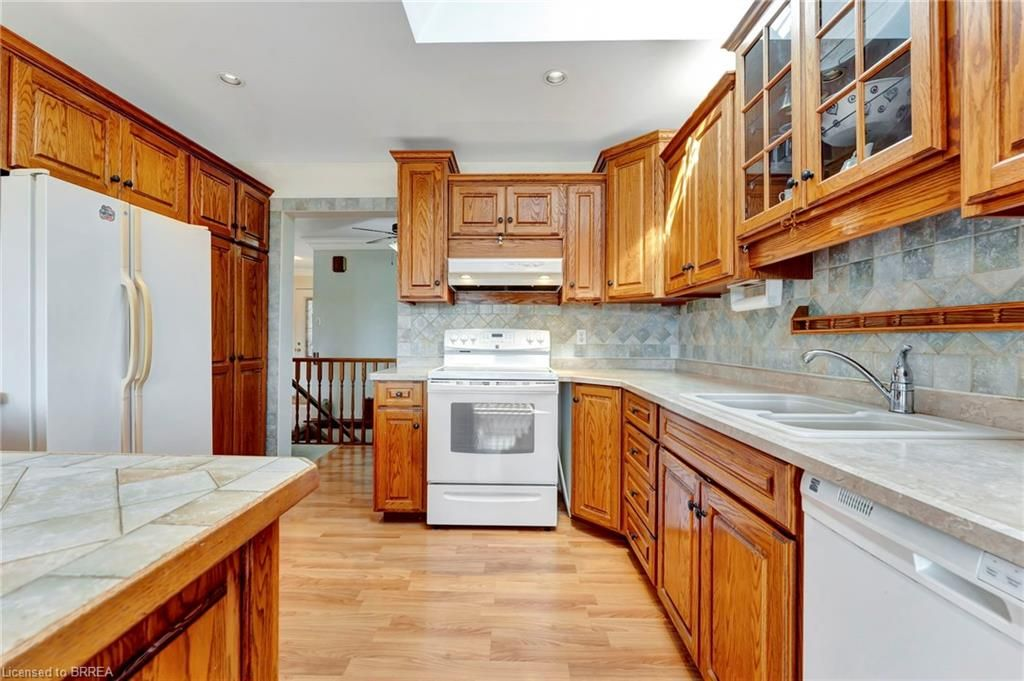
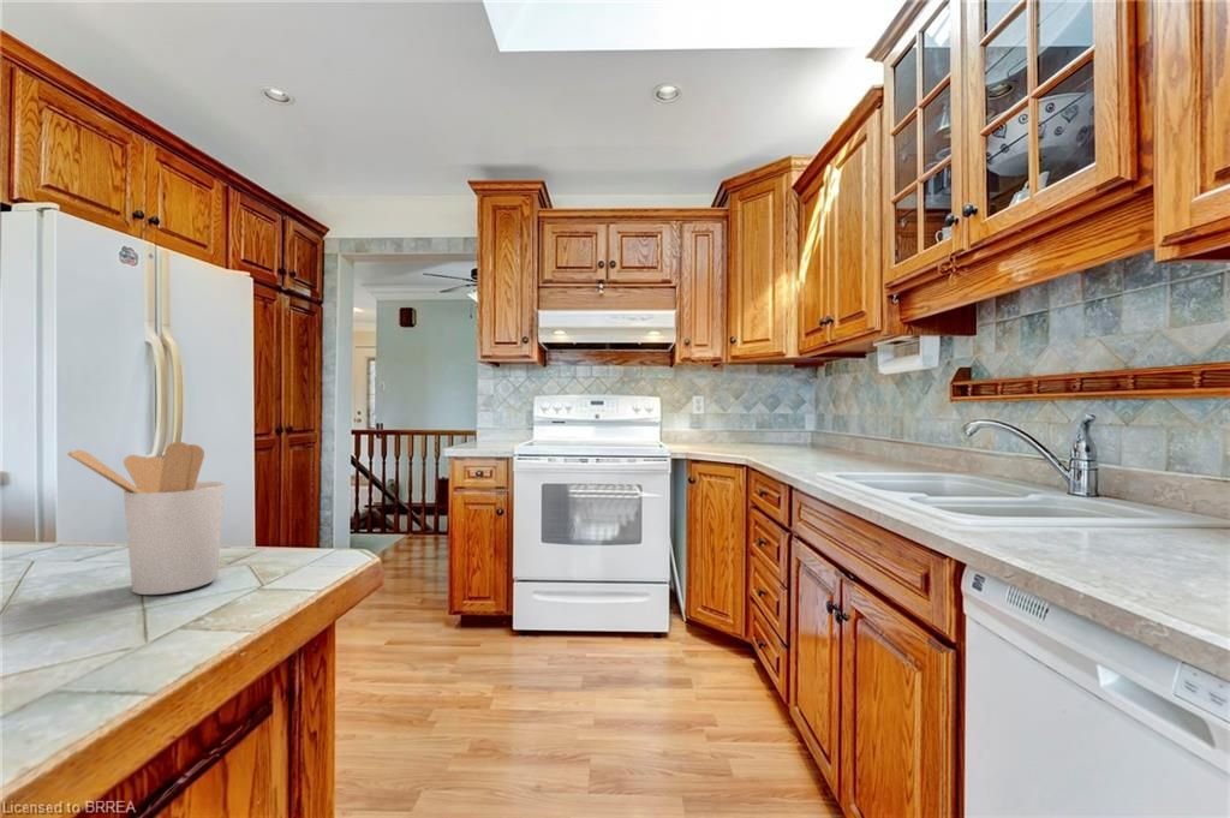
+ utensil holder [66,441,226,596]
